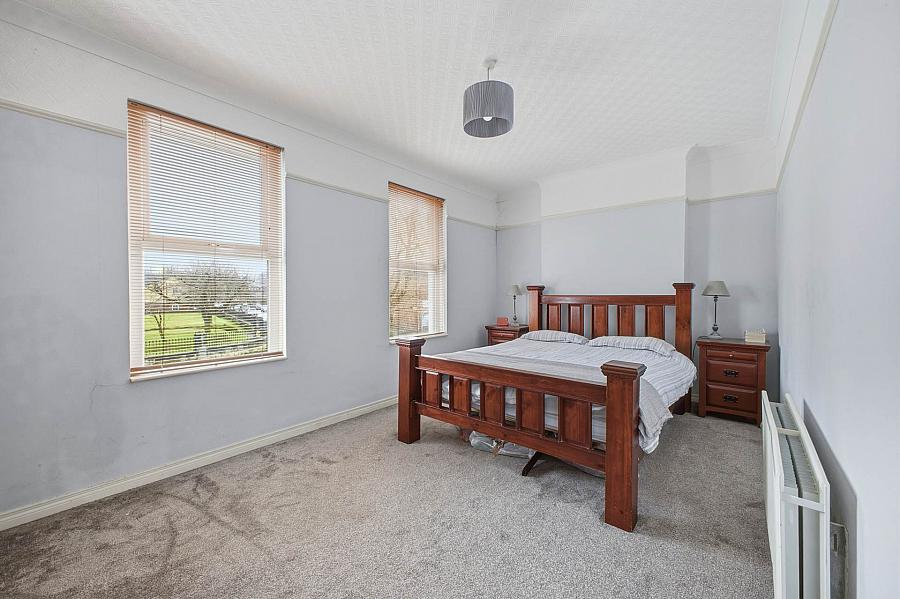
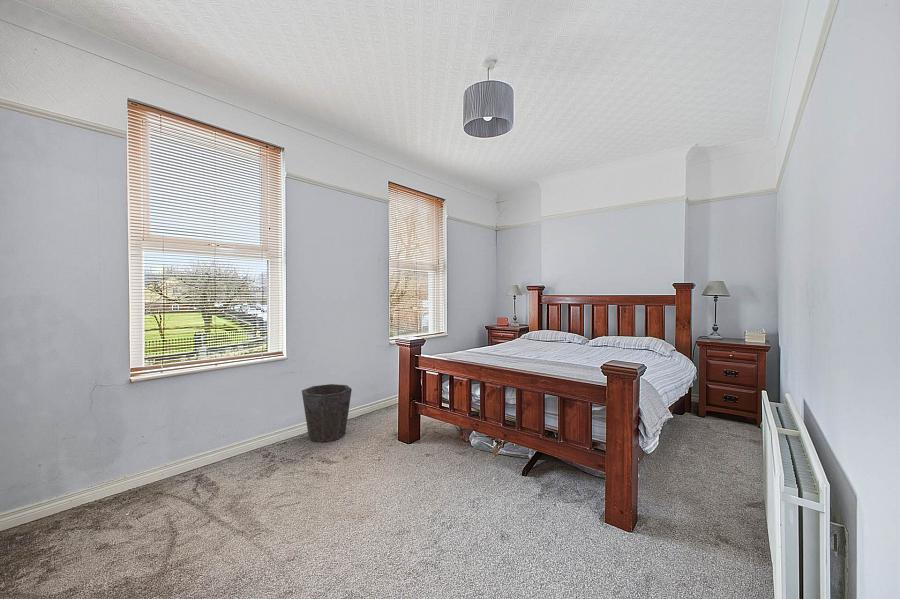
+ waste bin [301,383,353,443]
